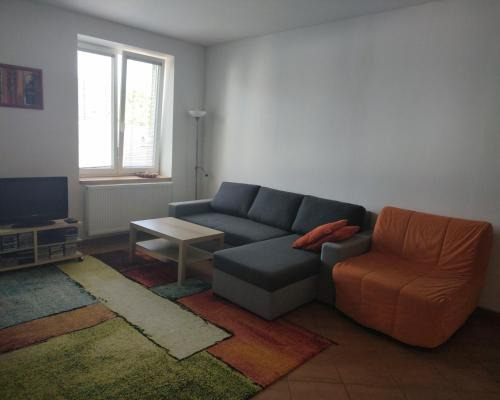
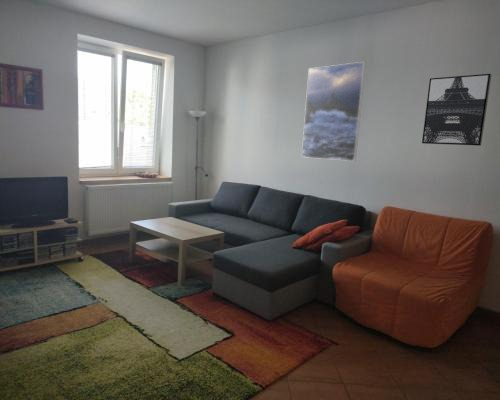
+ wall art [421,73,492,147]
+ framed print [301,61,367,162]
